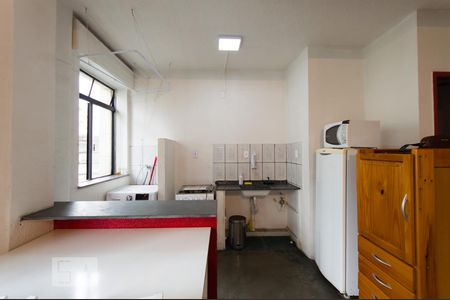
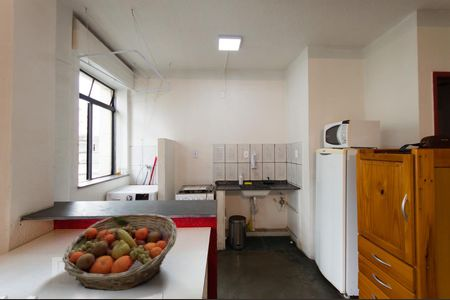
+ fruit basket [61,213,178,292]
